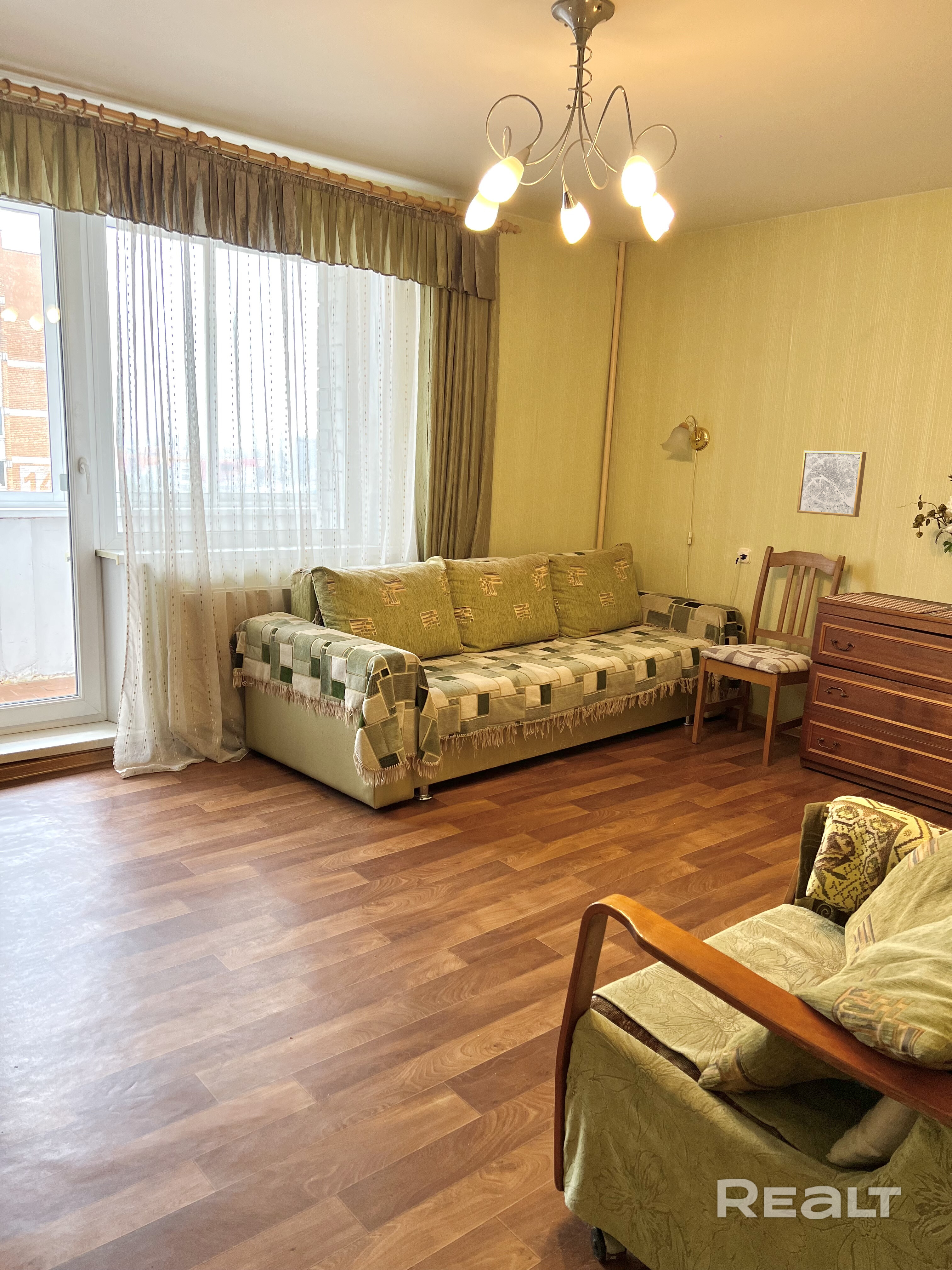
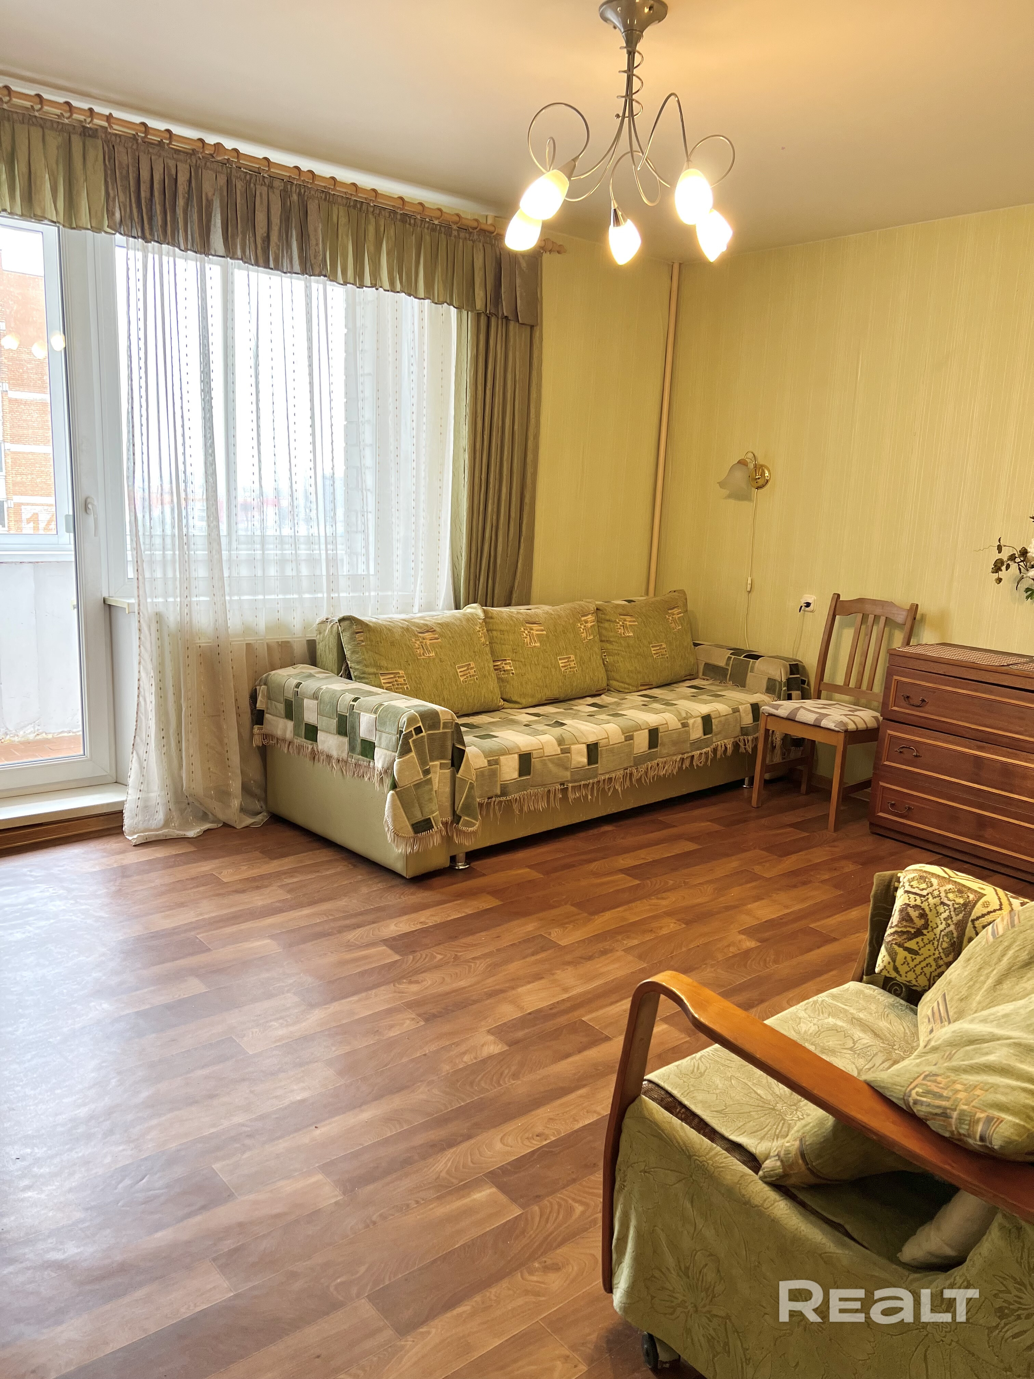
- wall art [796,450,867,517]
